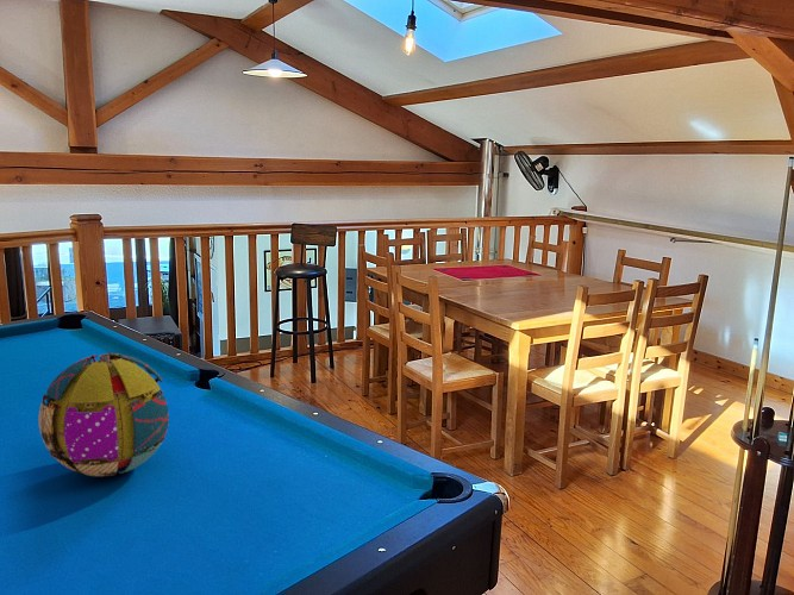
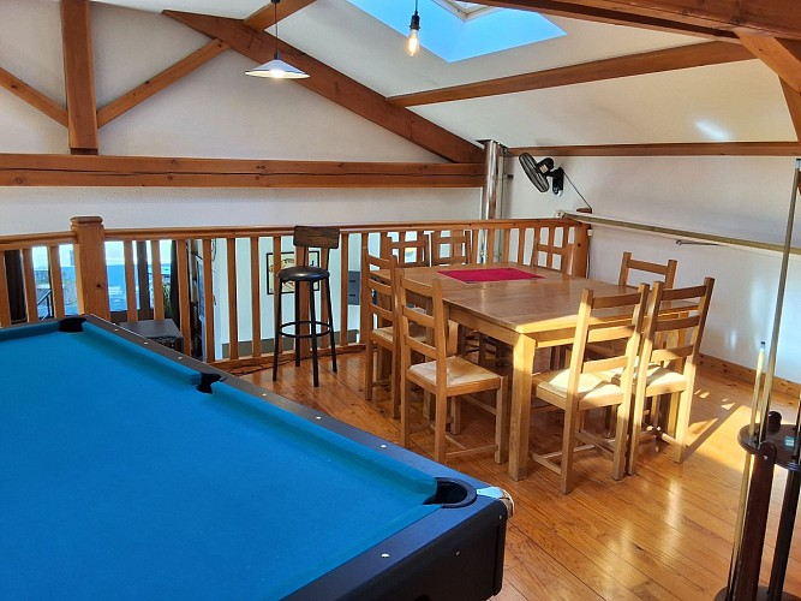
- ball [38,351,170,477]
